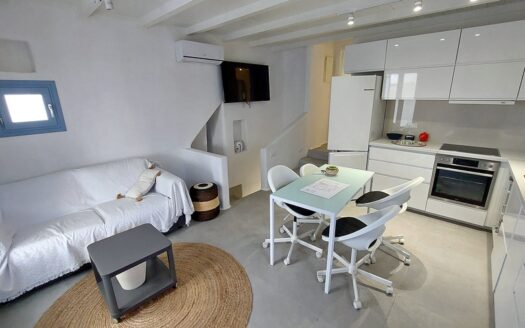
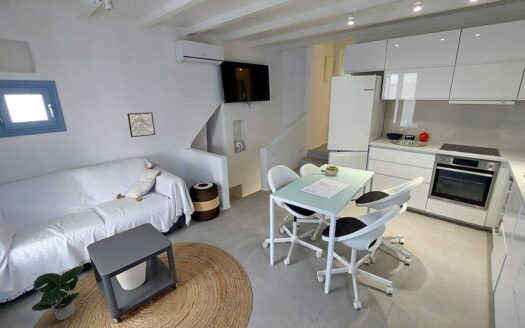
+ potted plant [31,264,85,321]
+ wall art [126,111,156,138]
